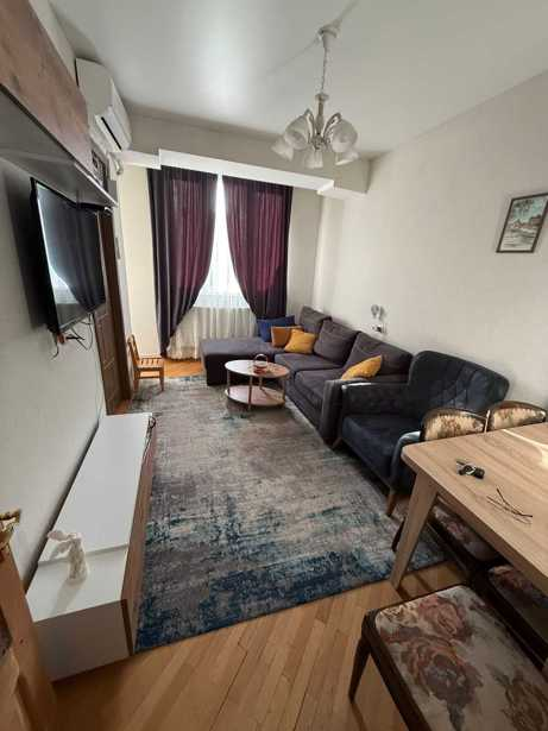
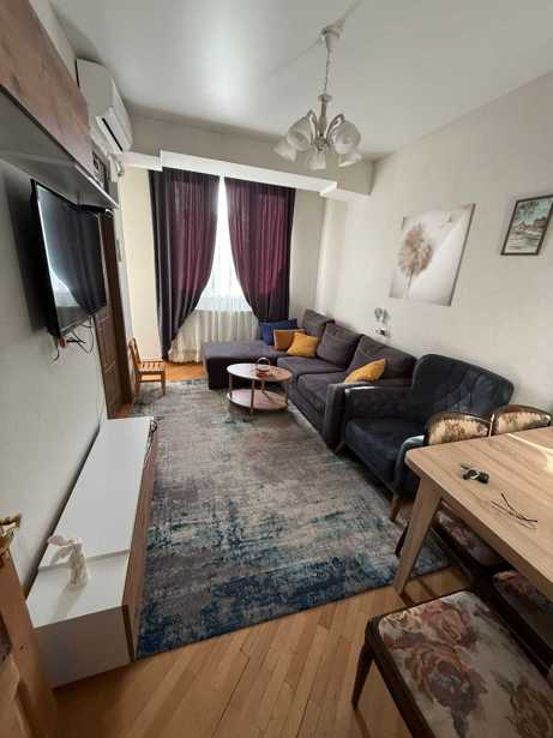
+ wall art [387,202,477,307]
